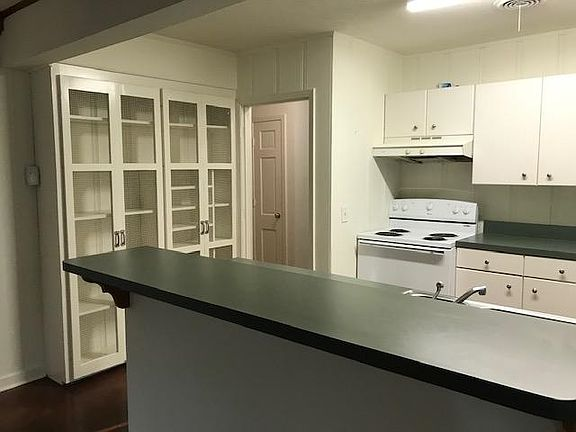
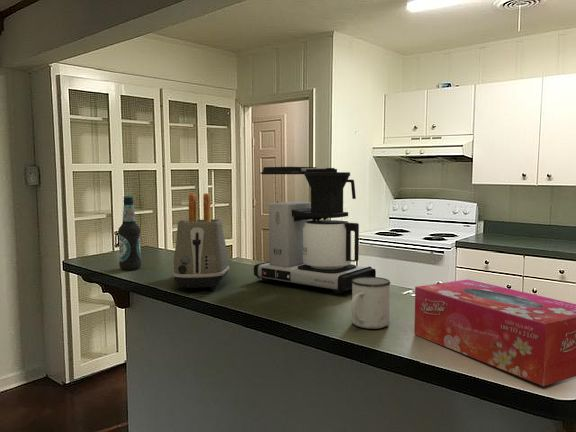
+ bottle [117,195,142,271]
+ coffee maker [253,166,377,295]
+ mug [350,276,391,330]
+ toaster [172,192,230,291]
+ tissue box [413,278,576,387]
